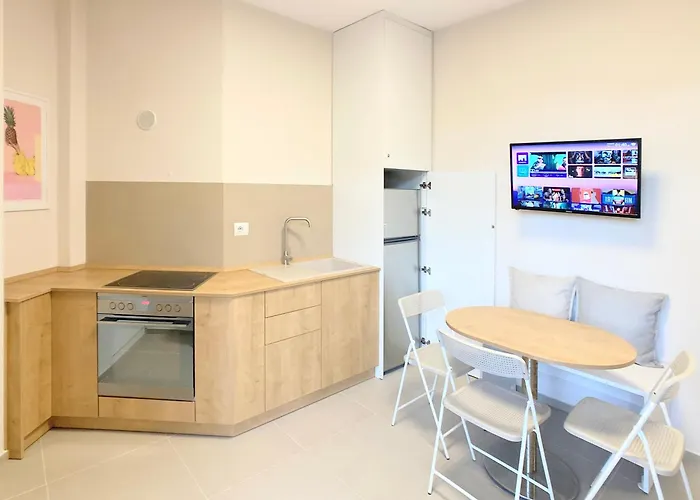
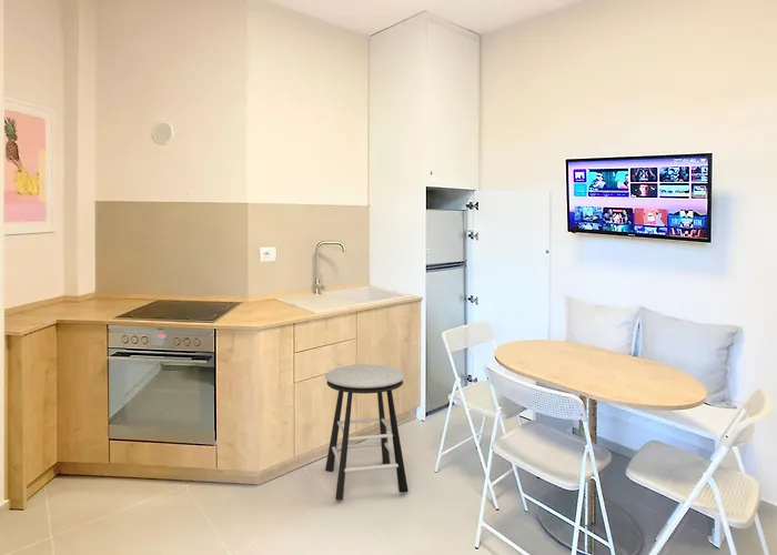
+ stool [324,363,410,502]
